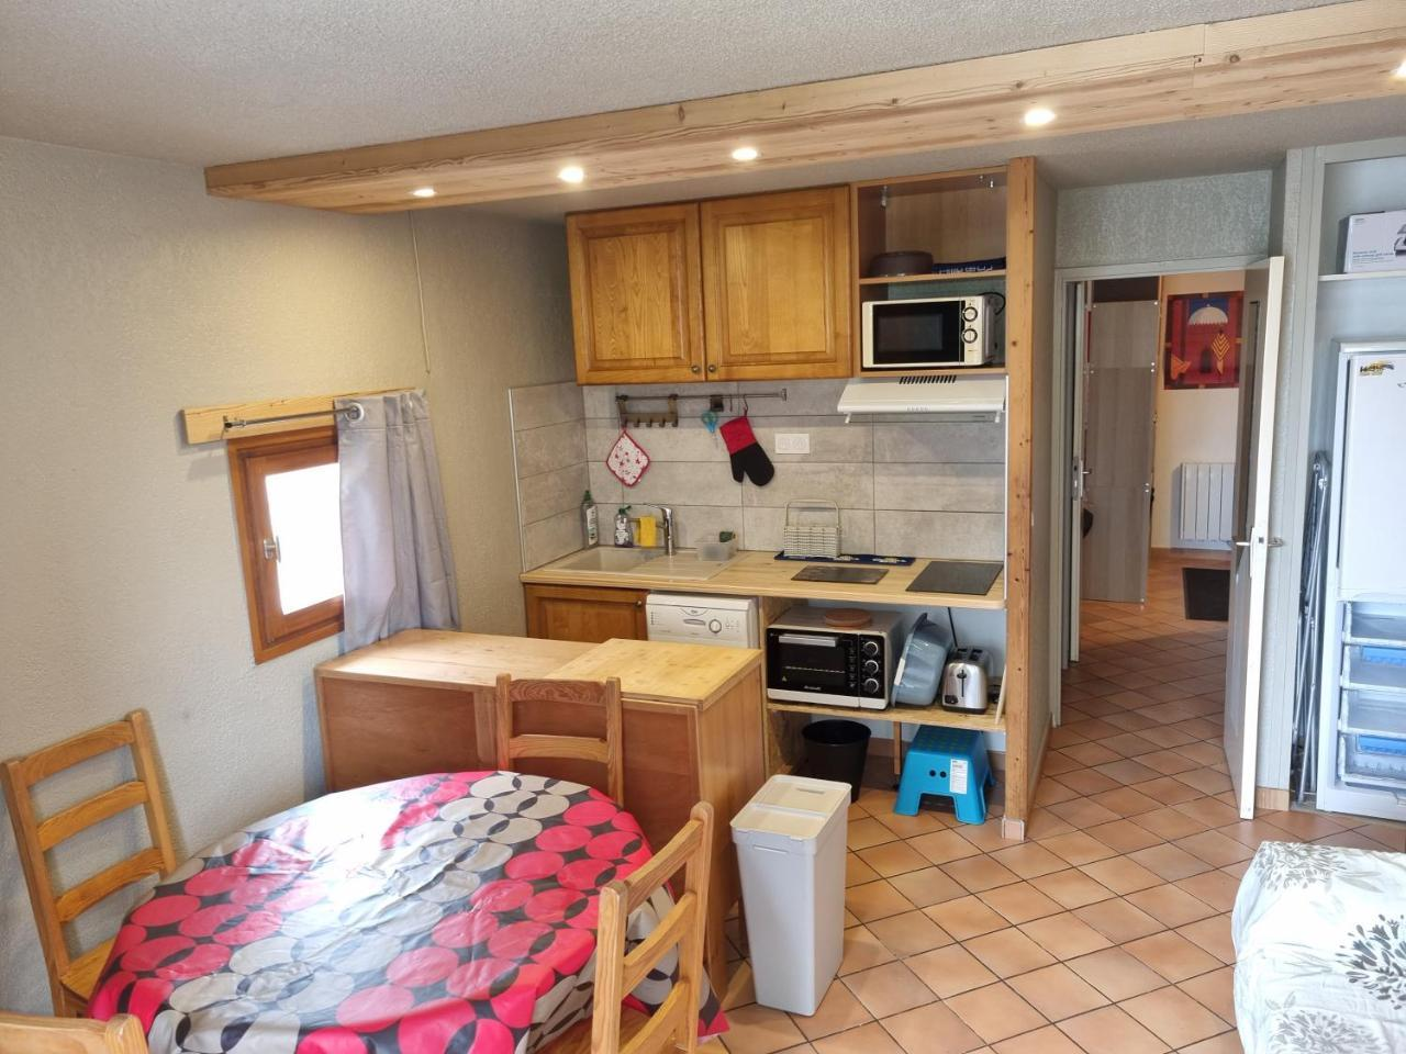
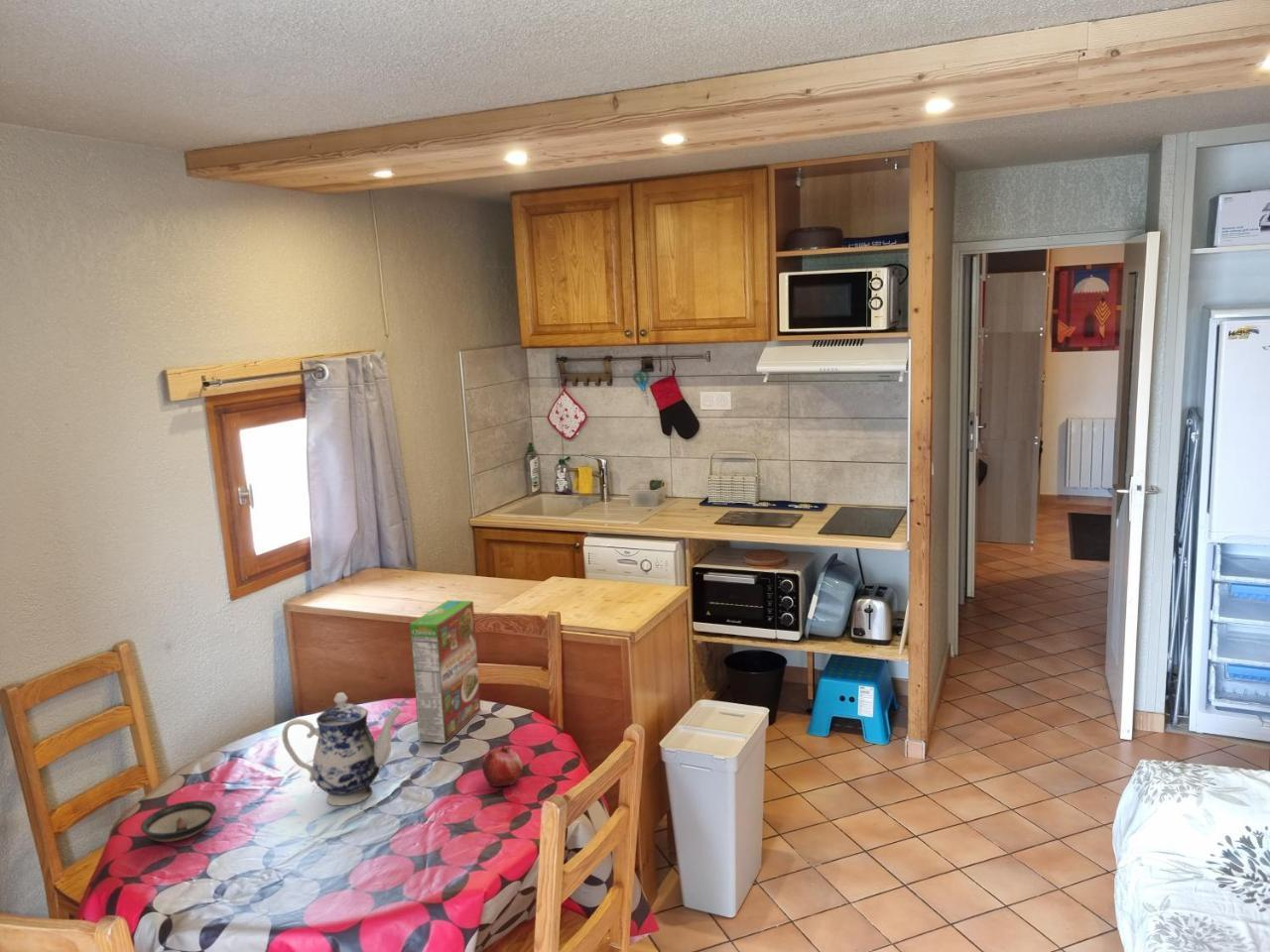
+ fruit [481,744,524,787]
+ teapot [281,691,404,806]
+ saucer [140,799,217,843]
+ cereal box [409,599,481,744]
